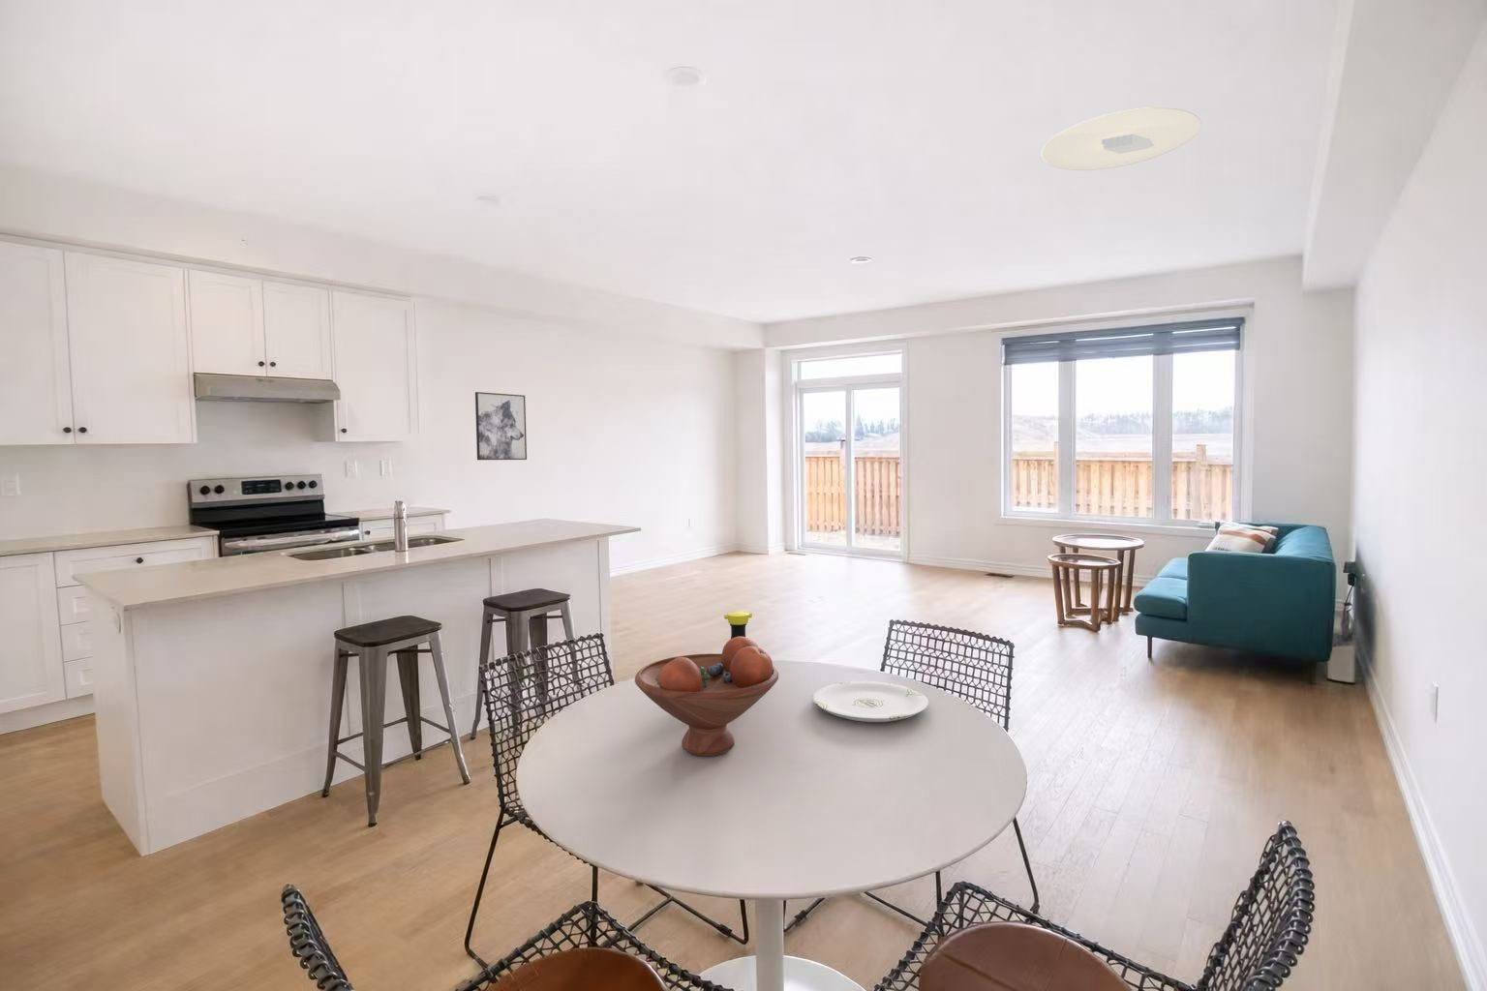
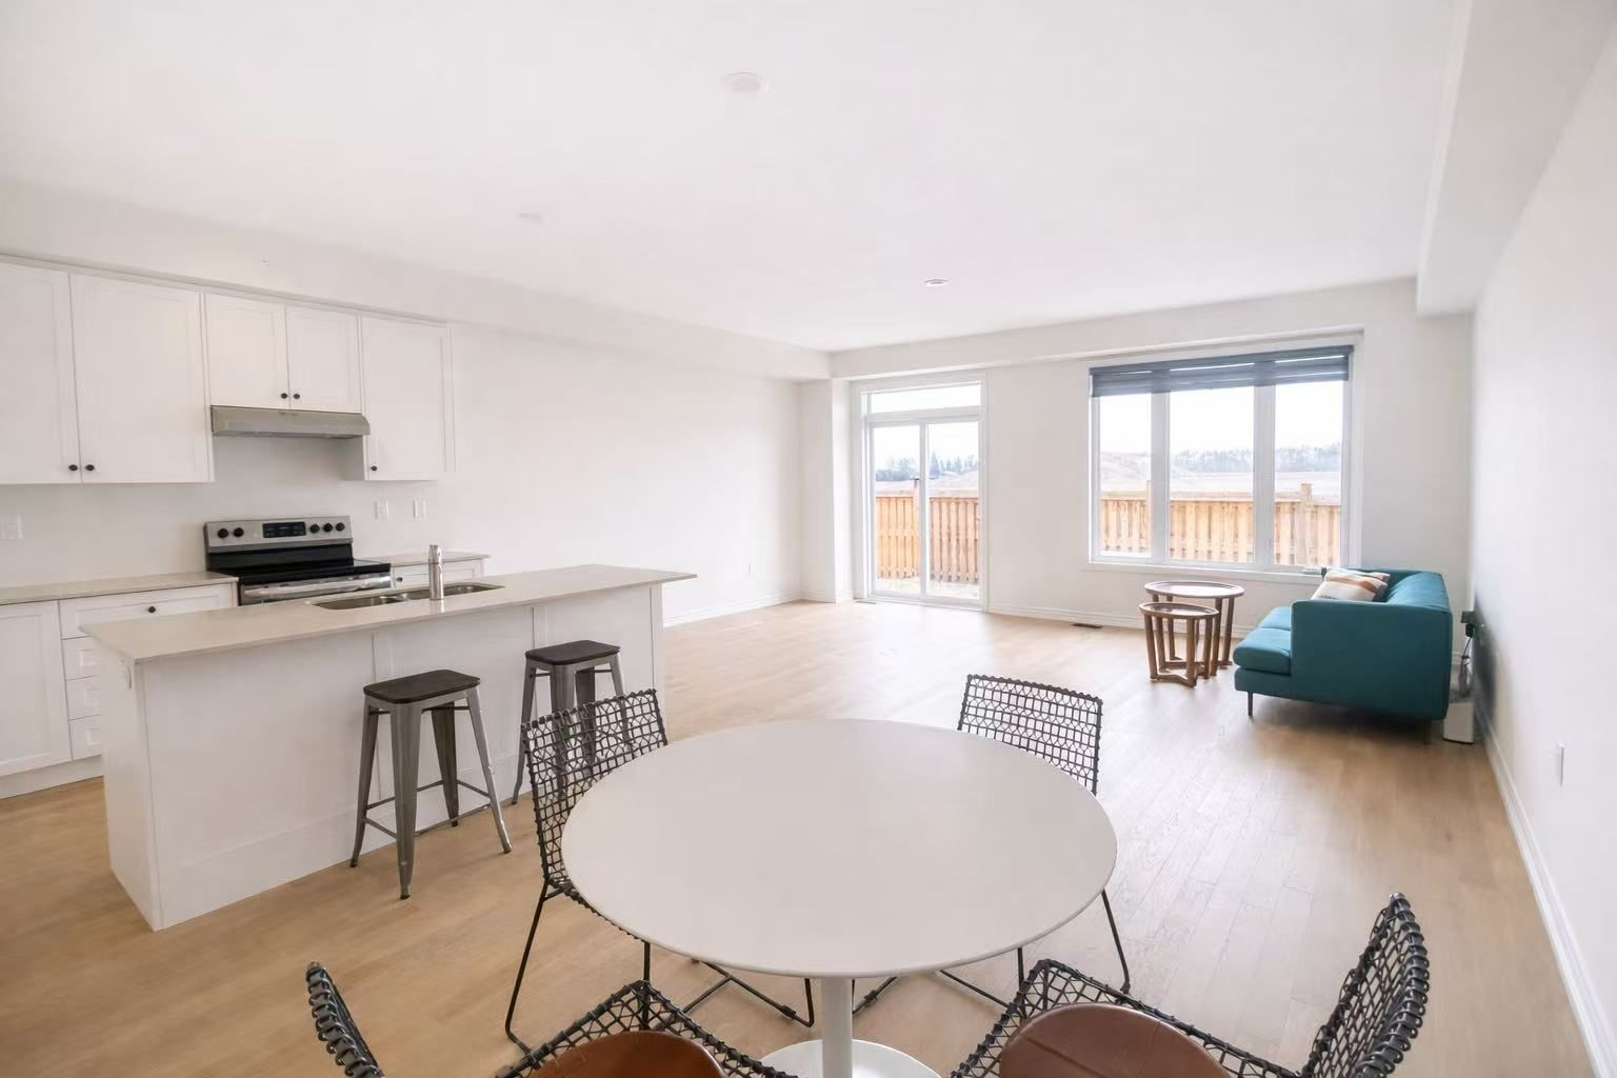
- wall art [475,390,528,460]
- plate [812,680,929,723]
- ceiling light [1040,106,1202,171]
- fruit bowl [634,637,779,757]
- bottle [724,611,753,639]
